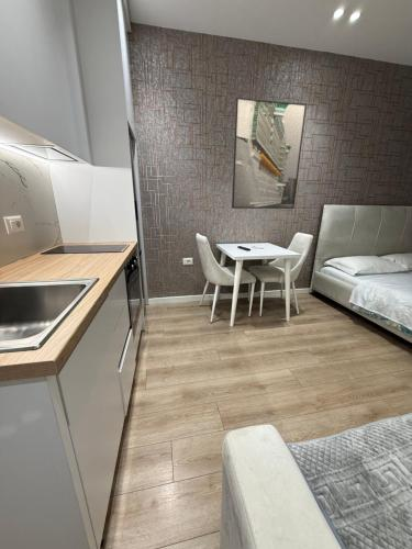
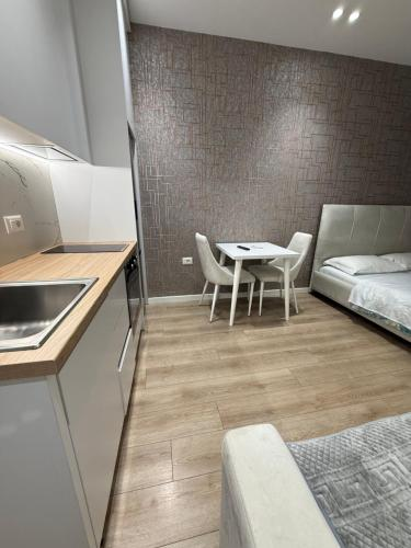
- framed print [231,96,308,210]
